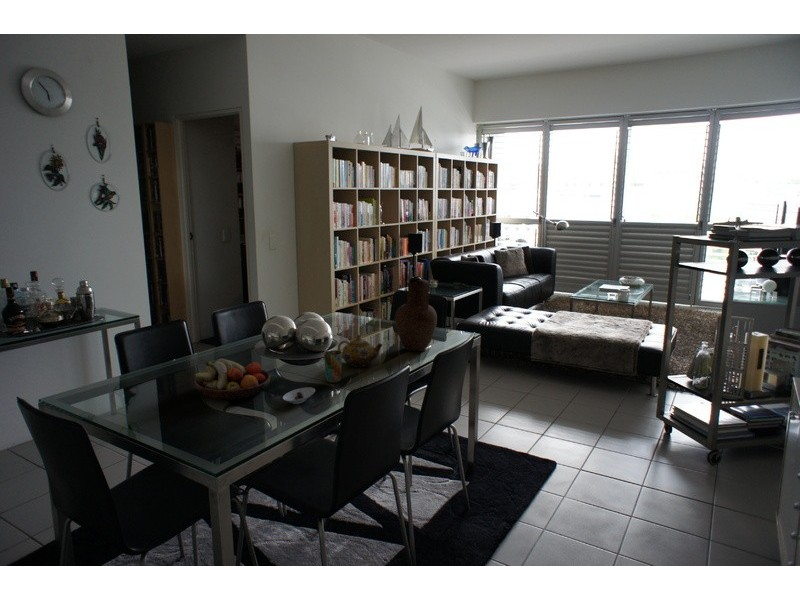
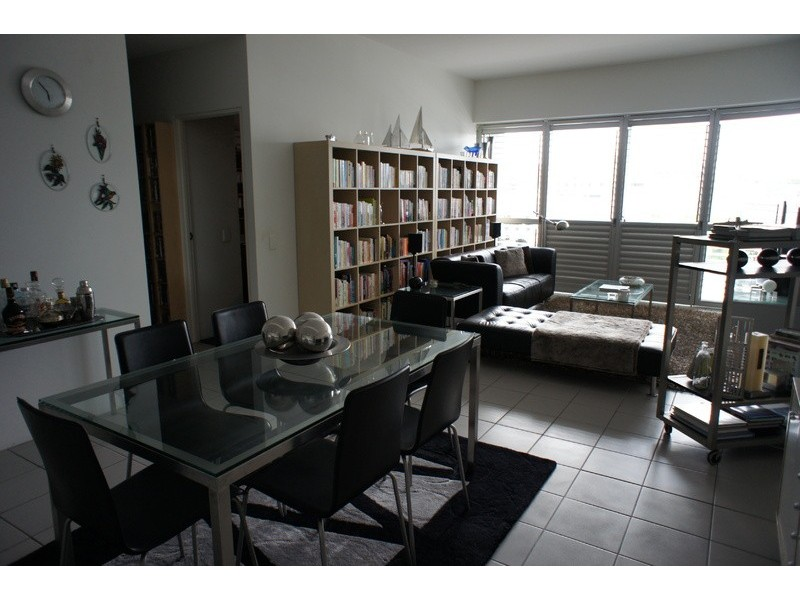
- saucer [282,387,316,405]
- vase [394,277,438,352]
- fruit bowl [192,358,271,401]
- teapot [337,334,384,368]
- cup [323,349,343,384]
